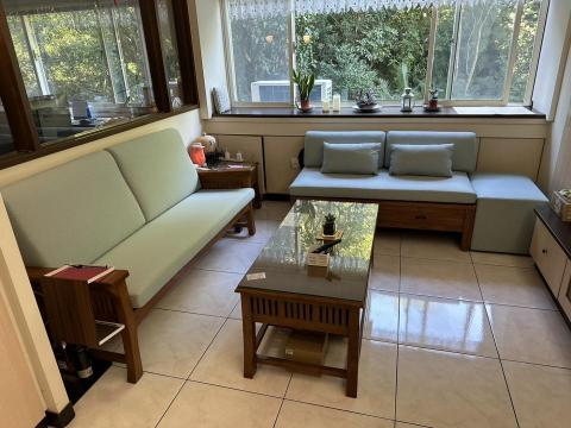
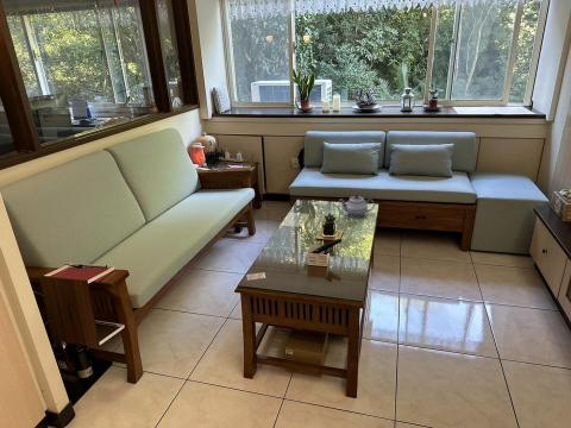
+ teapot [338,194,376,218]
